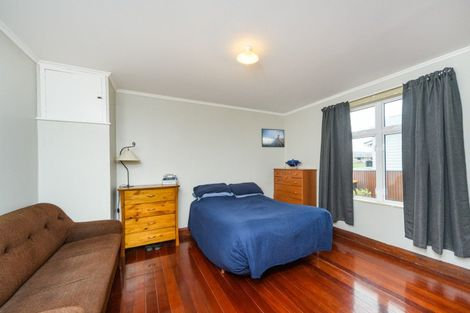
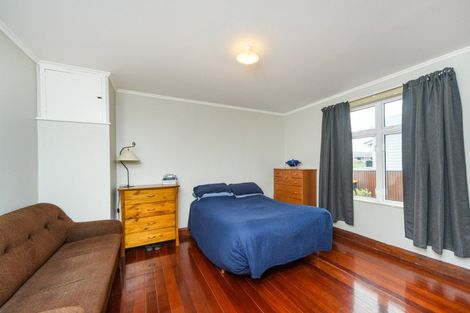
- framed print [260,128,286,148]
